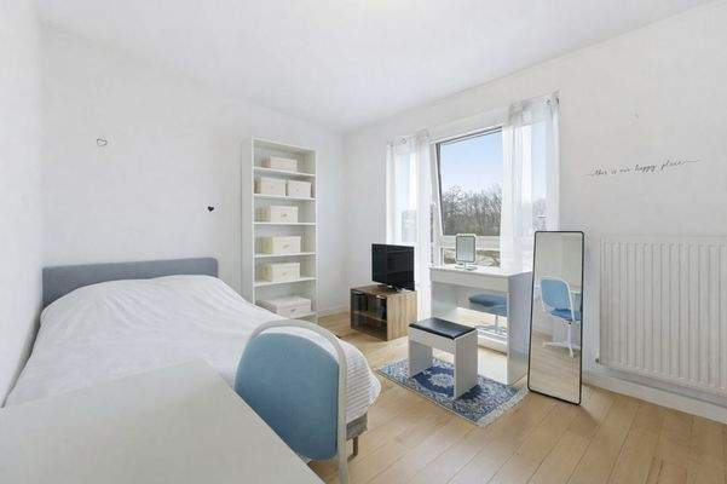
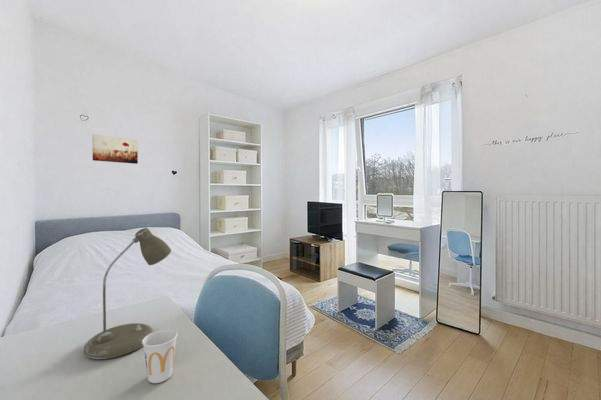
+ desk lamp [83,227,173,360]
+ cup [142,328,178,384]
+ wall art [91,134,139,165]
